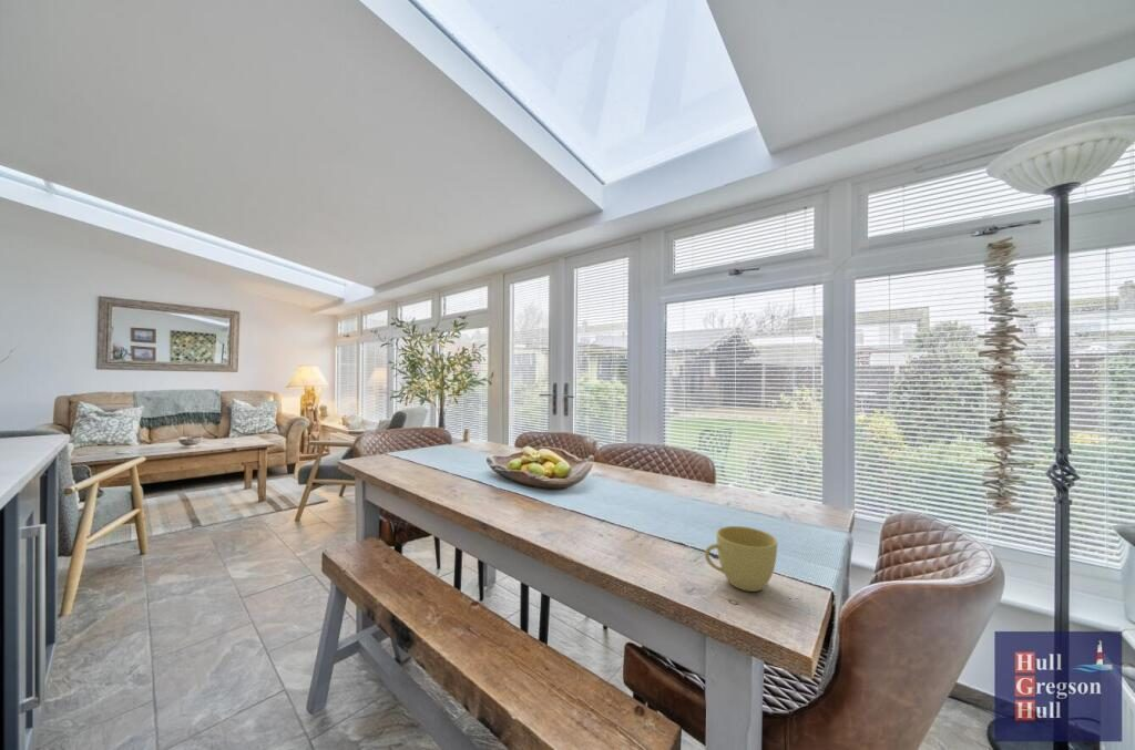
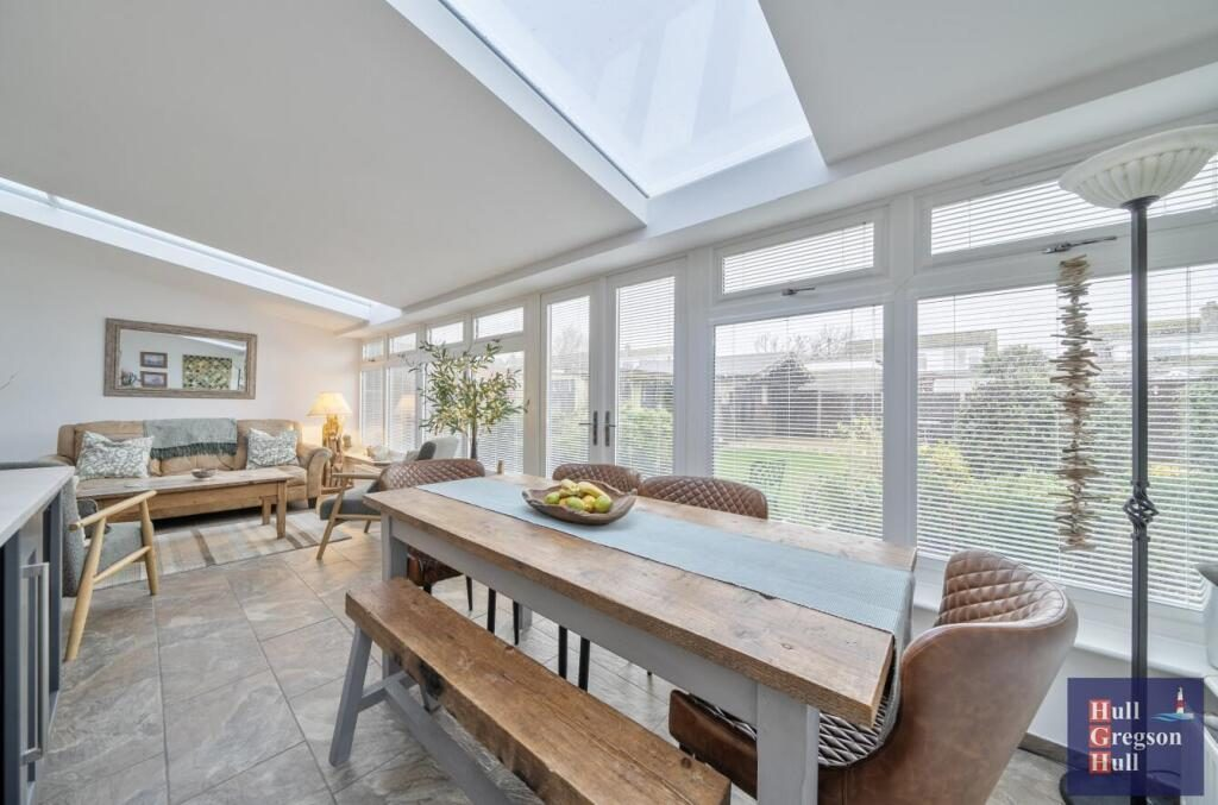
- cup [704,525,778,593]
